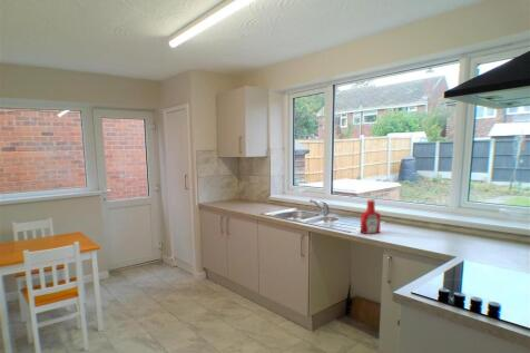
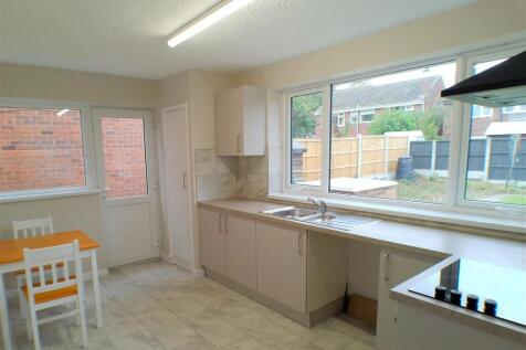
- soap bottle [360,197,382,235]
